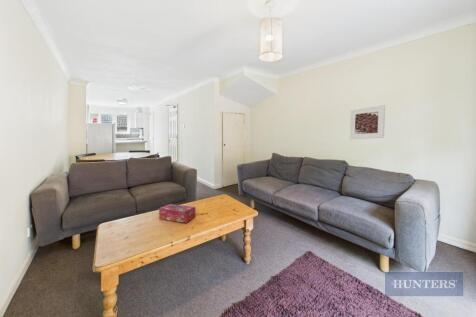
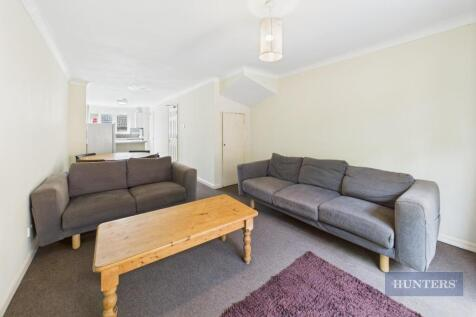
- tissue box [158,203,196,224]
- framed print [349,104,386,140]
